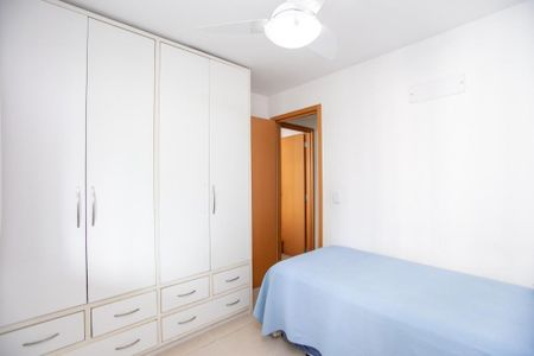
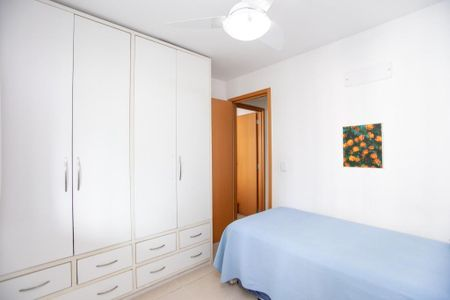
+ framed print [341,121,385,170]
